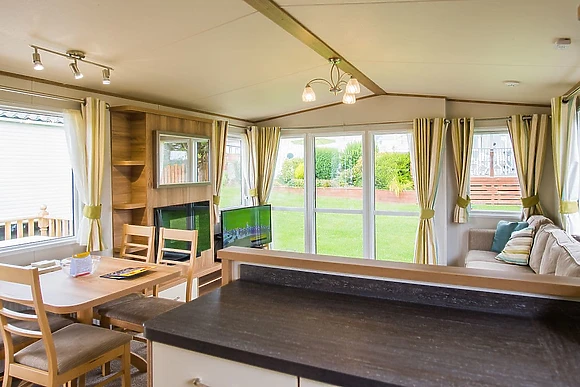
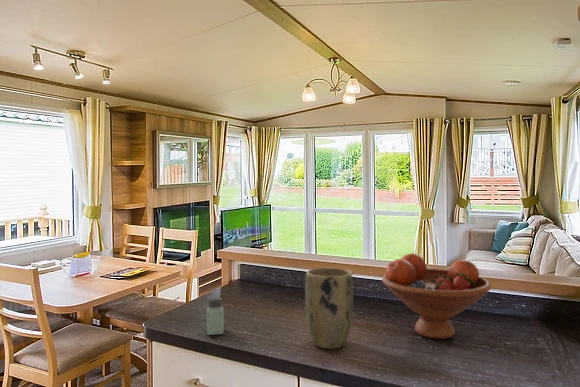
+ fruit bowl [381,252,492,340]
+ saltshaker [206,296,225,336]
+ plant pot [304,267,354,350]
